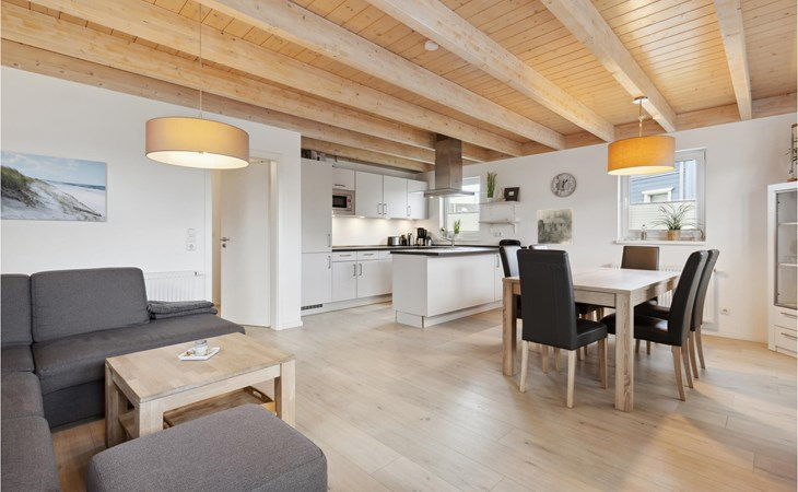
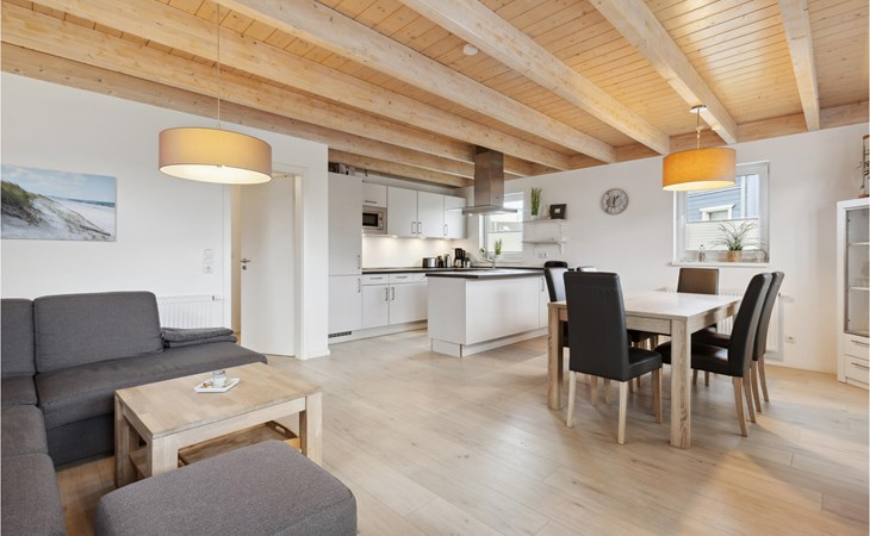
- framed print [537,207,574,245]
